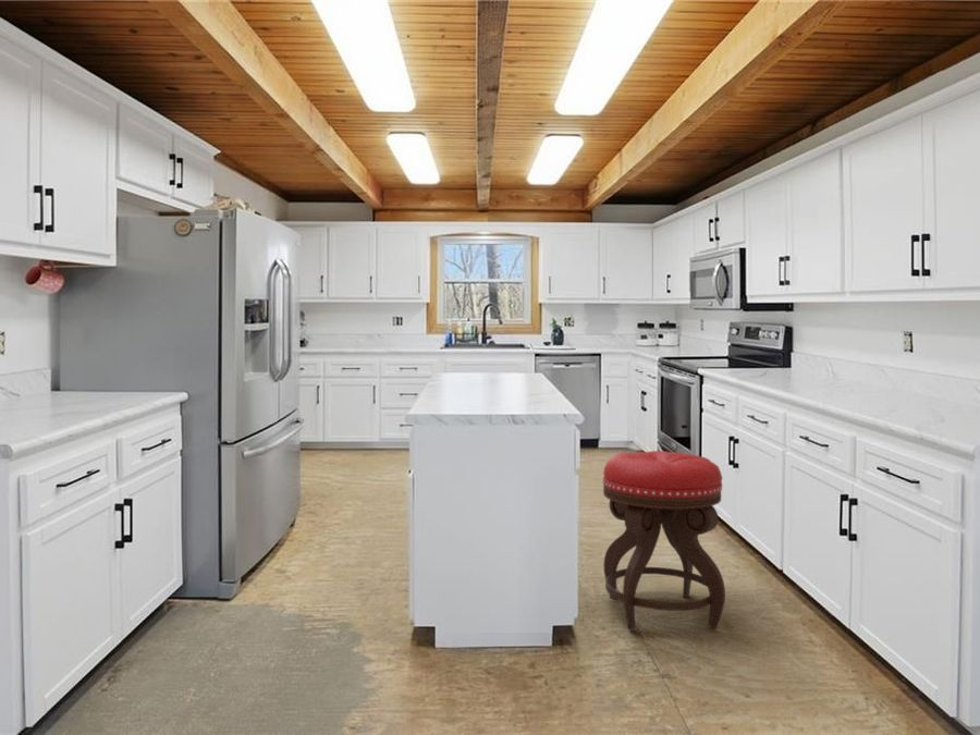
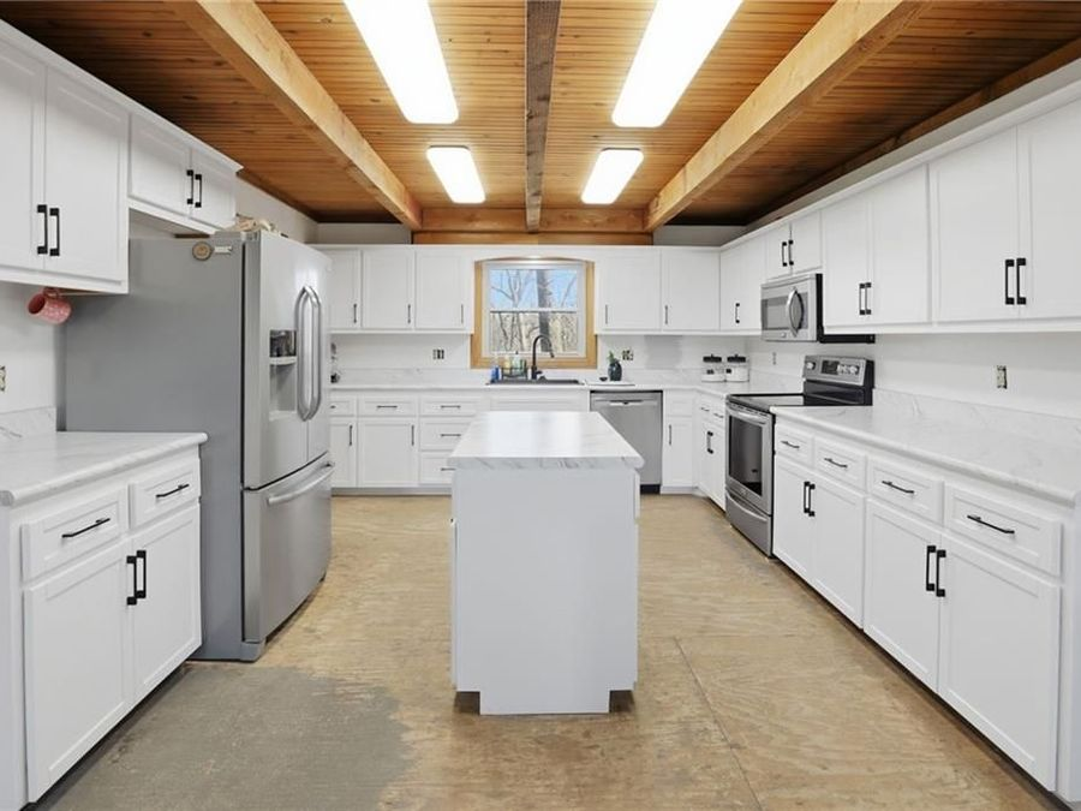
- stool [601,450,726,630]
